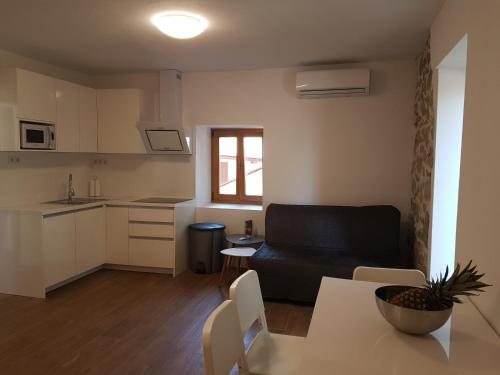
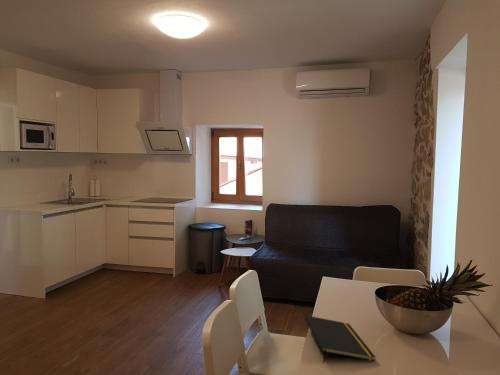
+ notepad [303,314,376,364]
